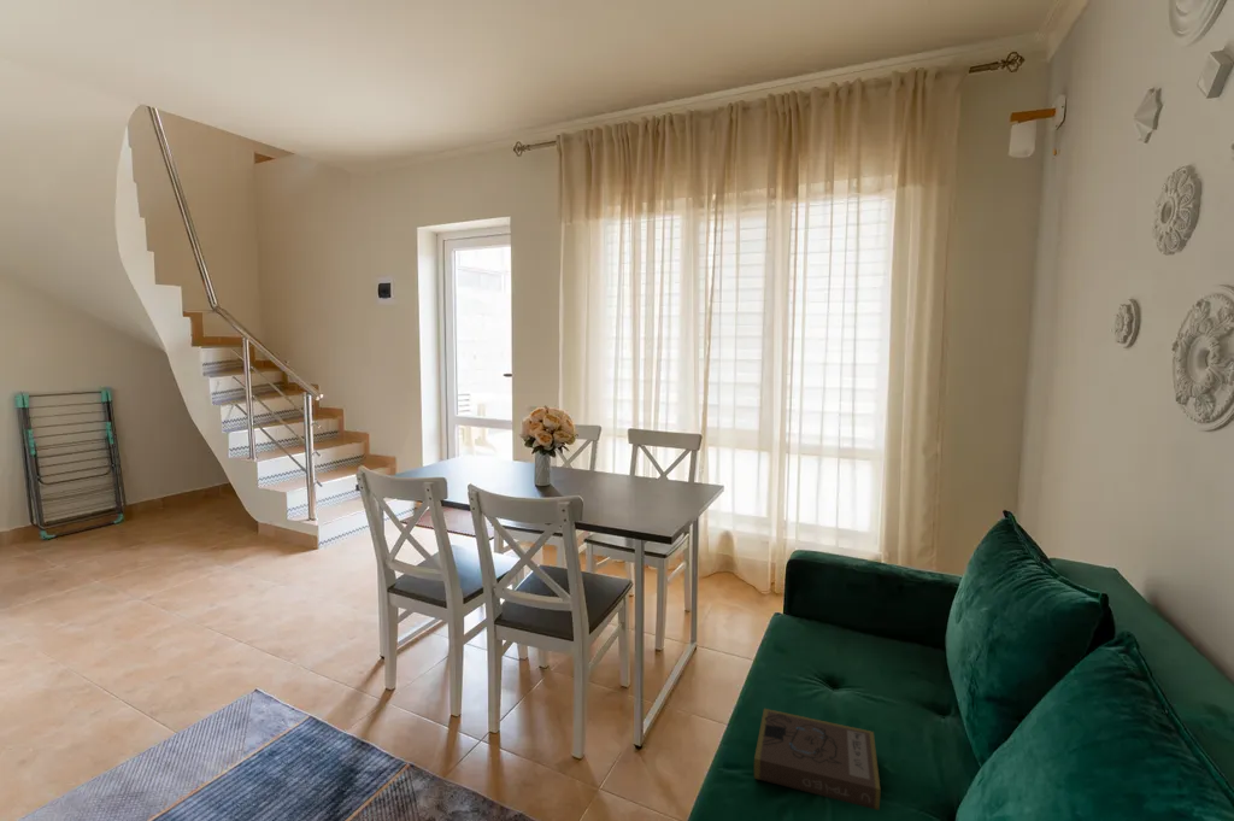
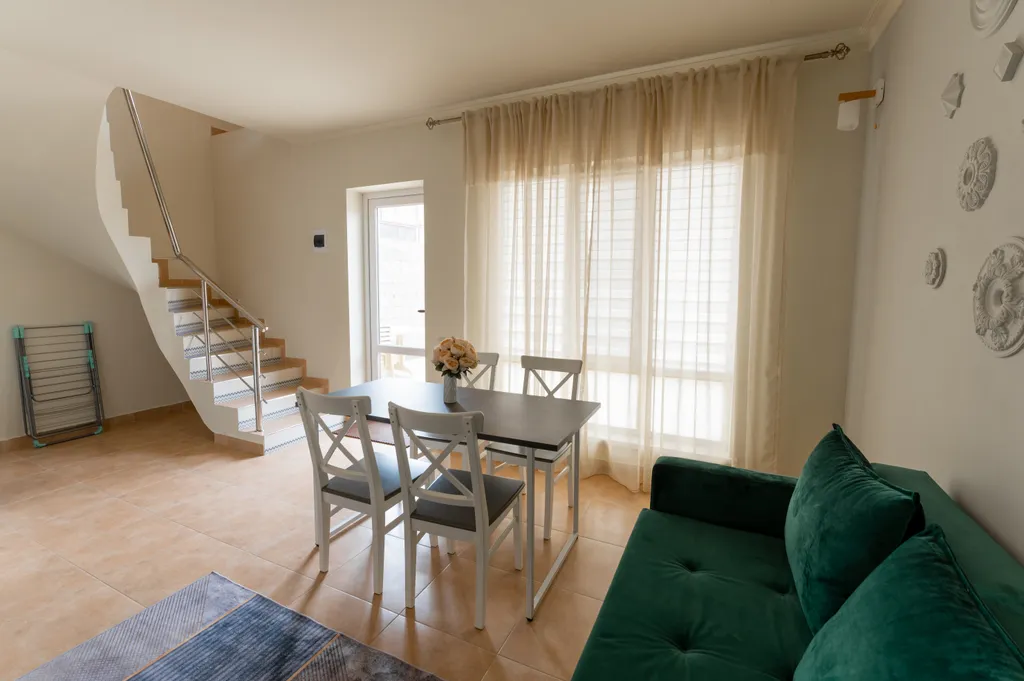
- book [753,708,881,811]
